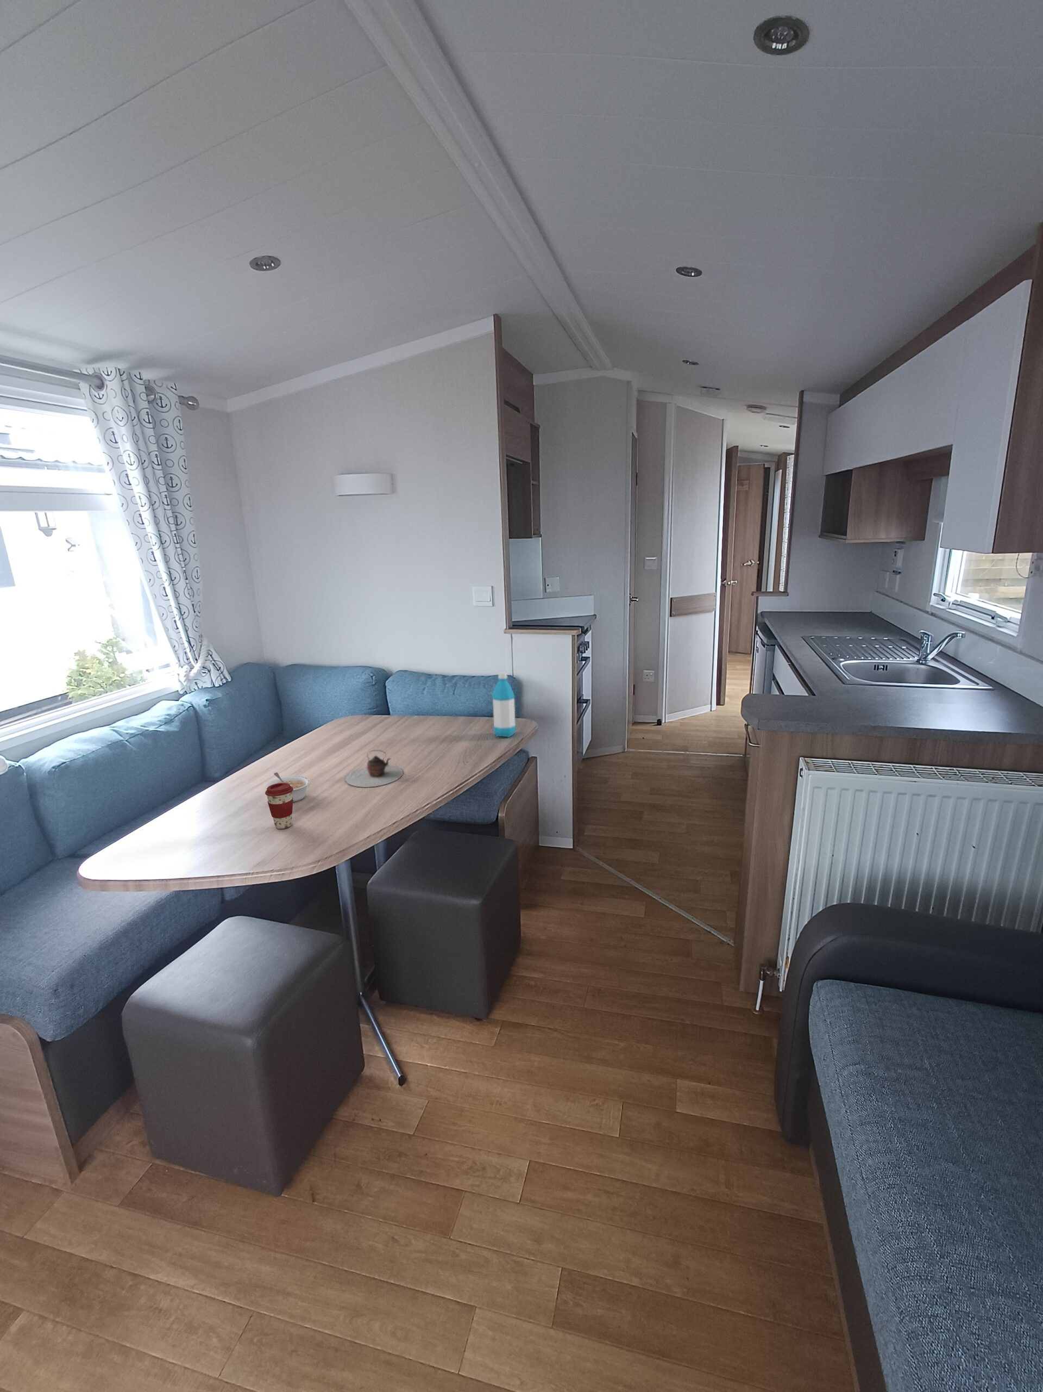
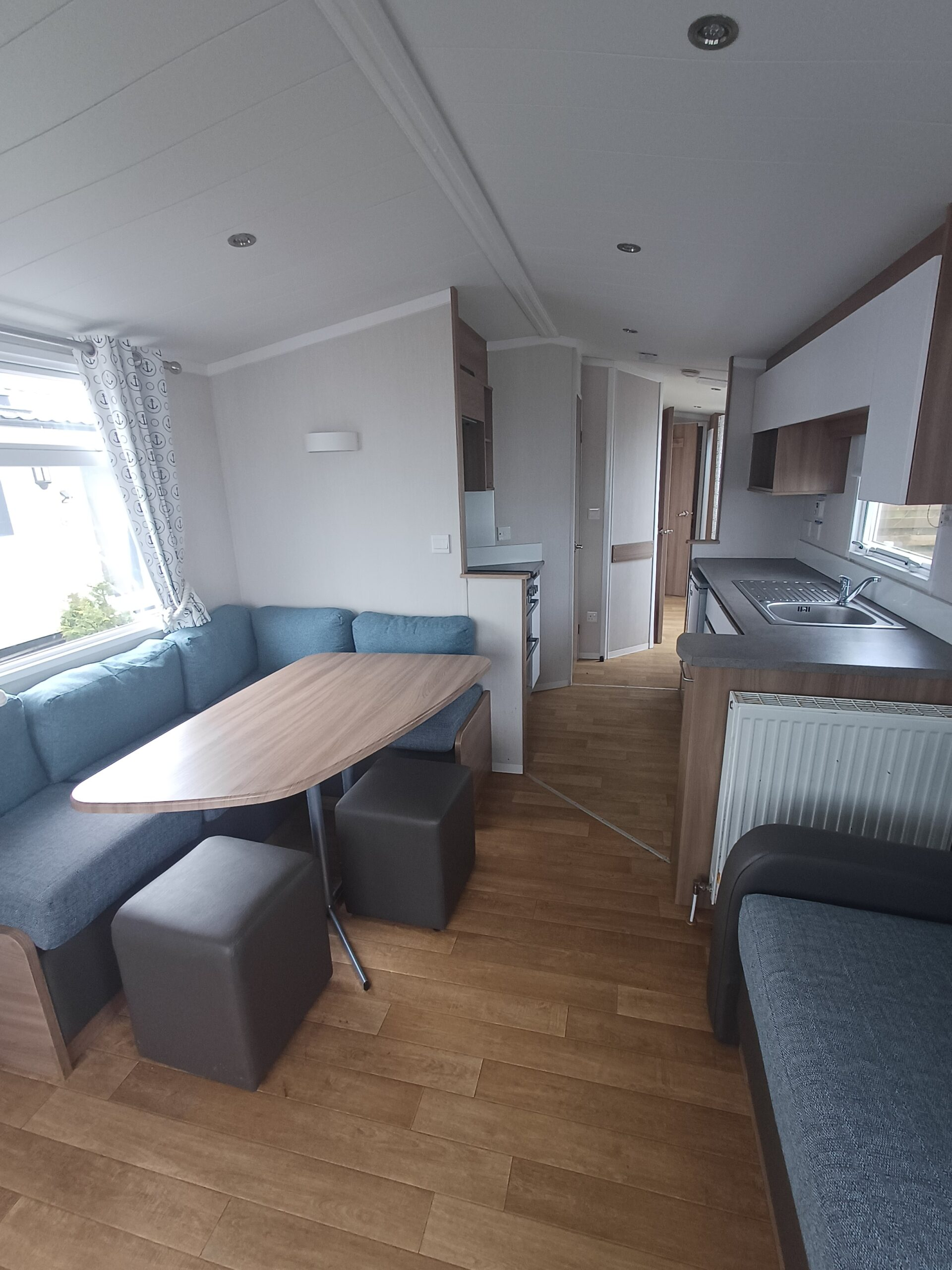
- water bottle [492,672,517,738]
- legume [264,772,311,802]
- teapot [345,750,403,788]
- coffee cup [264,783,294,830]
